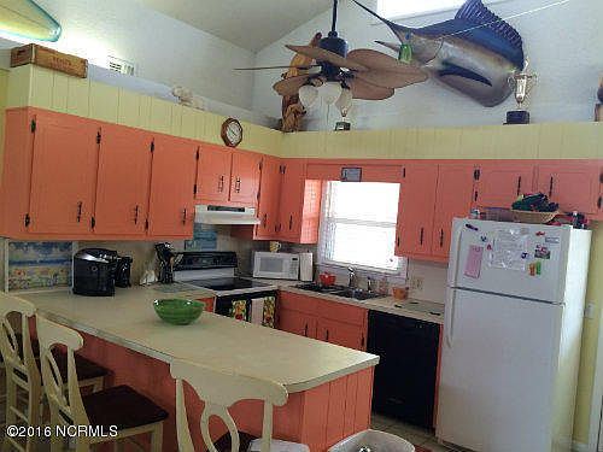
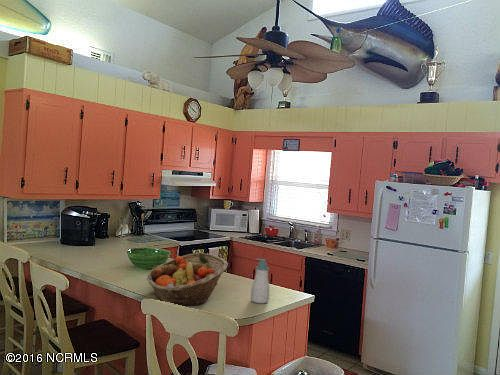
+ fruit basket [146,252,229,307]
+ soap bottle [250,258,270,304]
